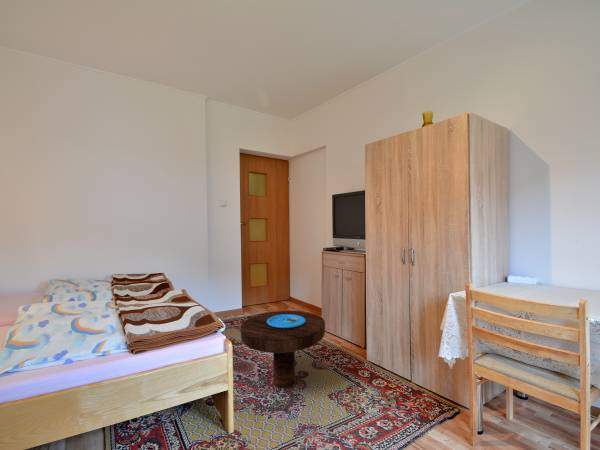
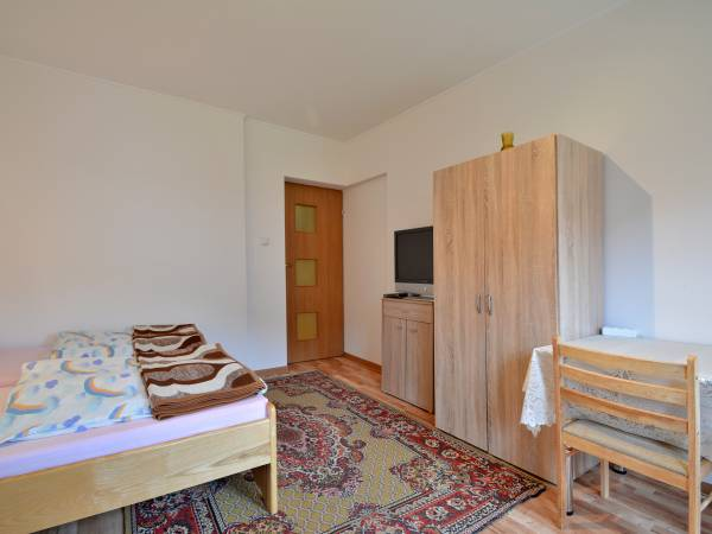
- side table [240,310,326,389]
